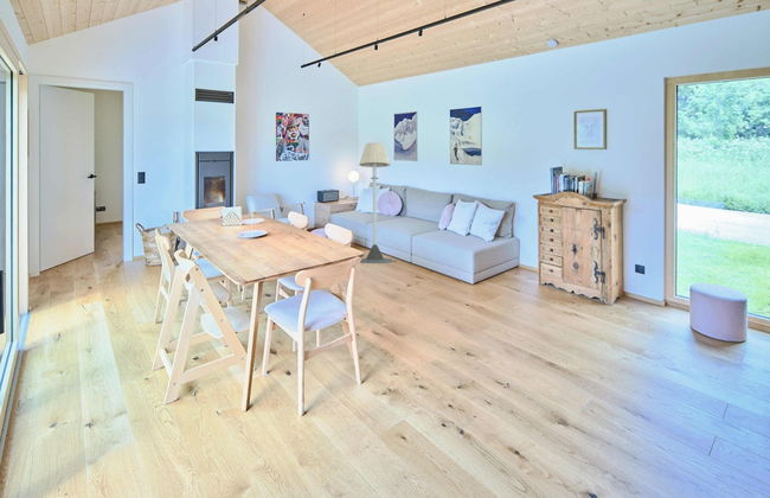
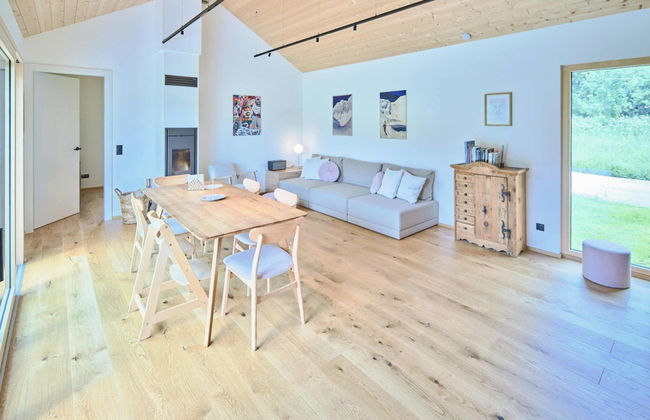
- floor lamp [358,141,394,264]
